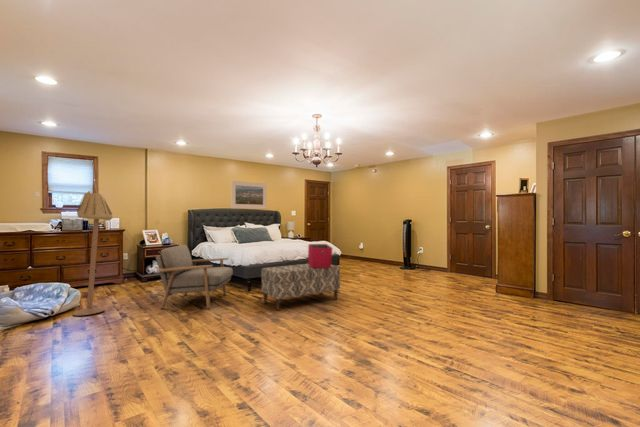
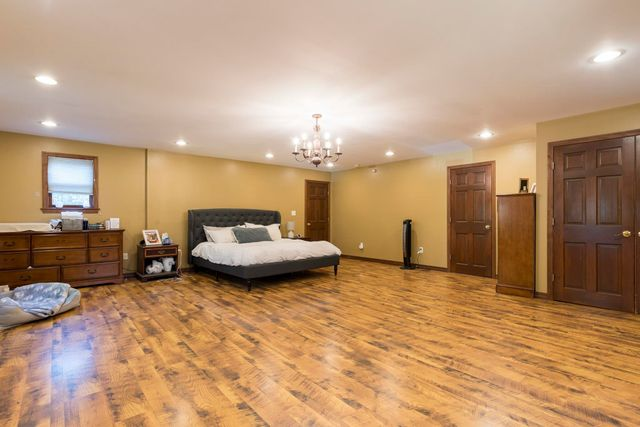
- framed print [230,180,268,210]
- floor lamp [72,190,114,317]
- bench [260,263,341,311]
- storage bin [307,243,333,268]
- armchair [155,244,234,310]
